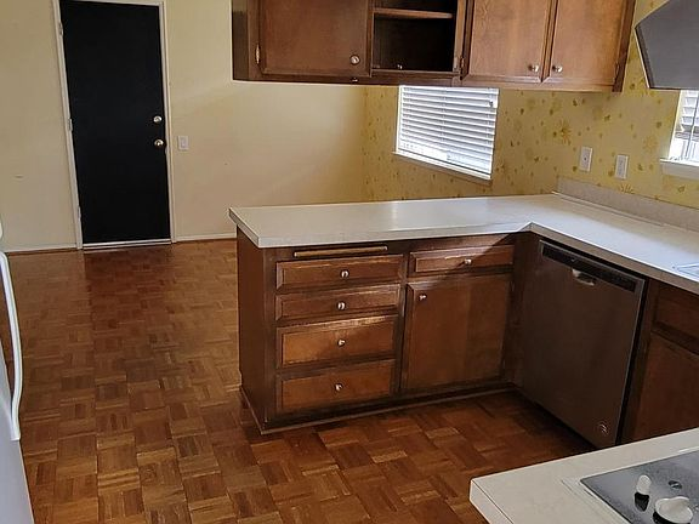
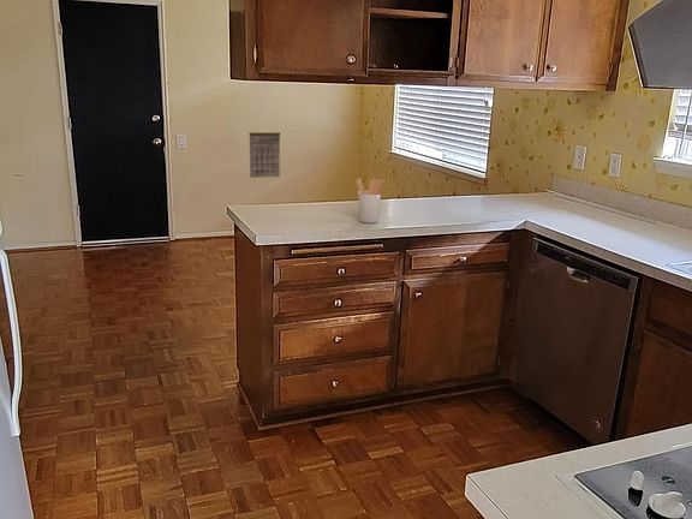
+ utensil holder [356,177,387,223]
+ calendar [247,123,281,179]
